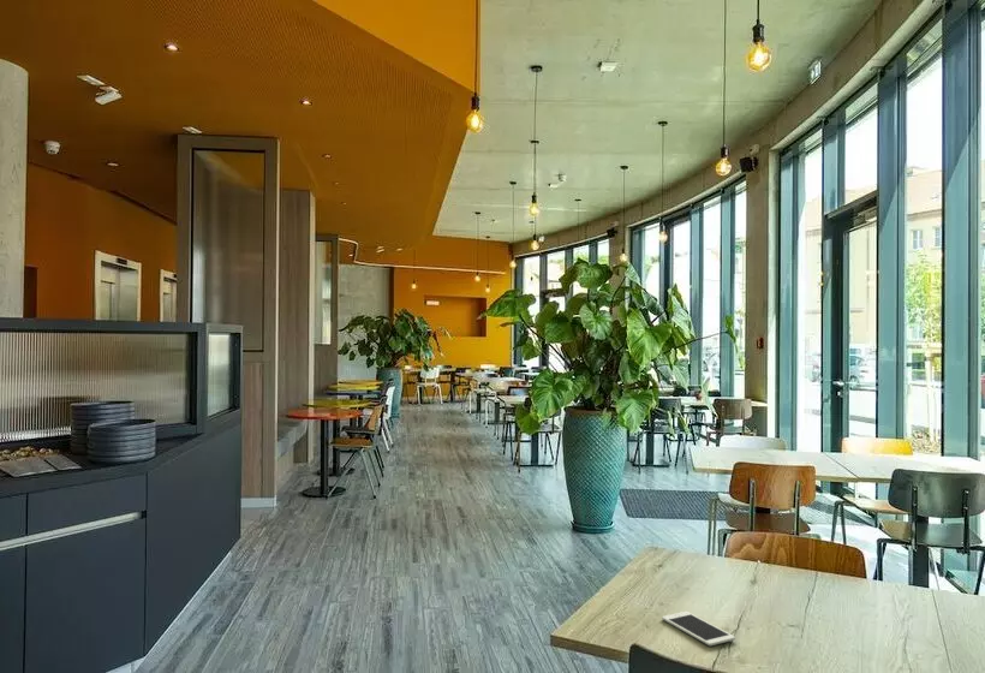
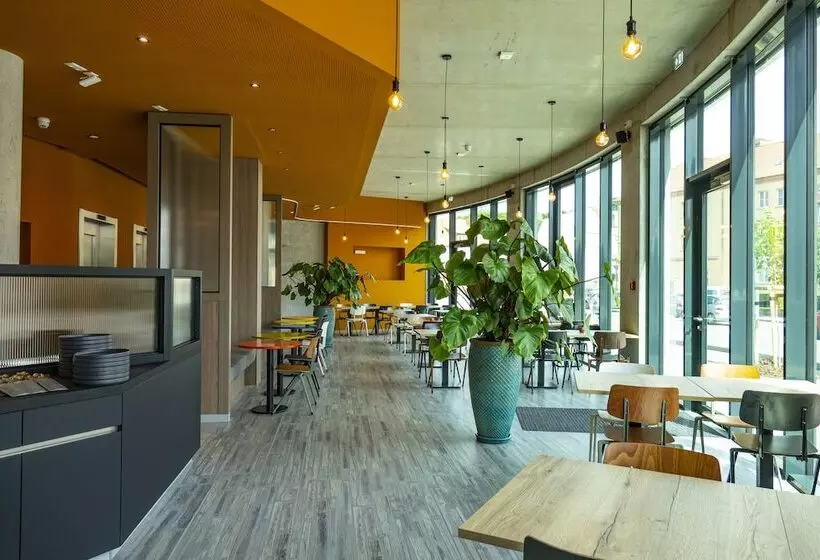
- cell phone [661,611,736,647]
